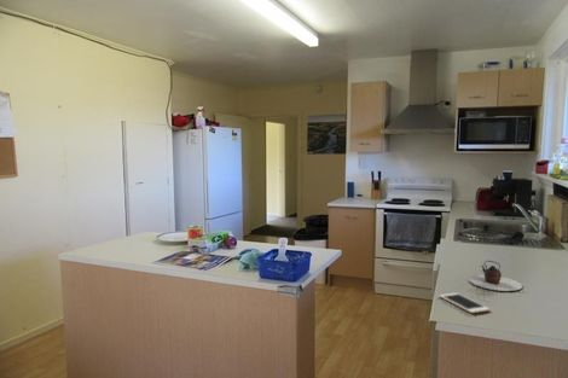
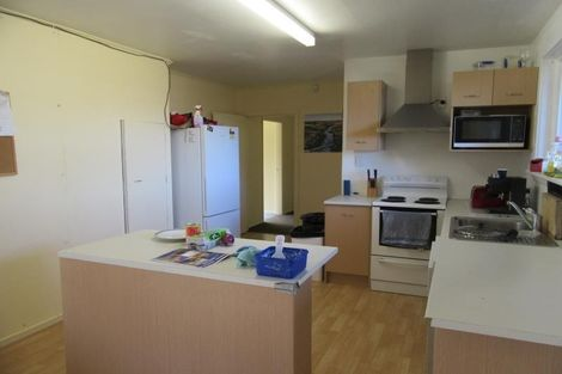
- cell phone [439,292,491,314]
- teapot [468,260,523,292]
